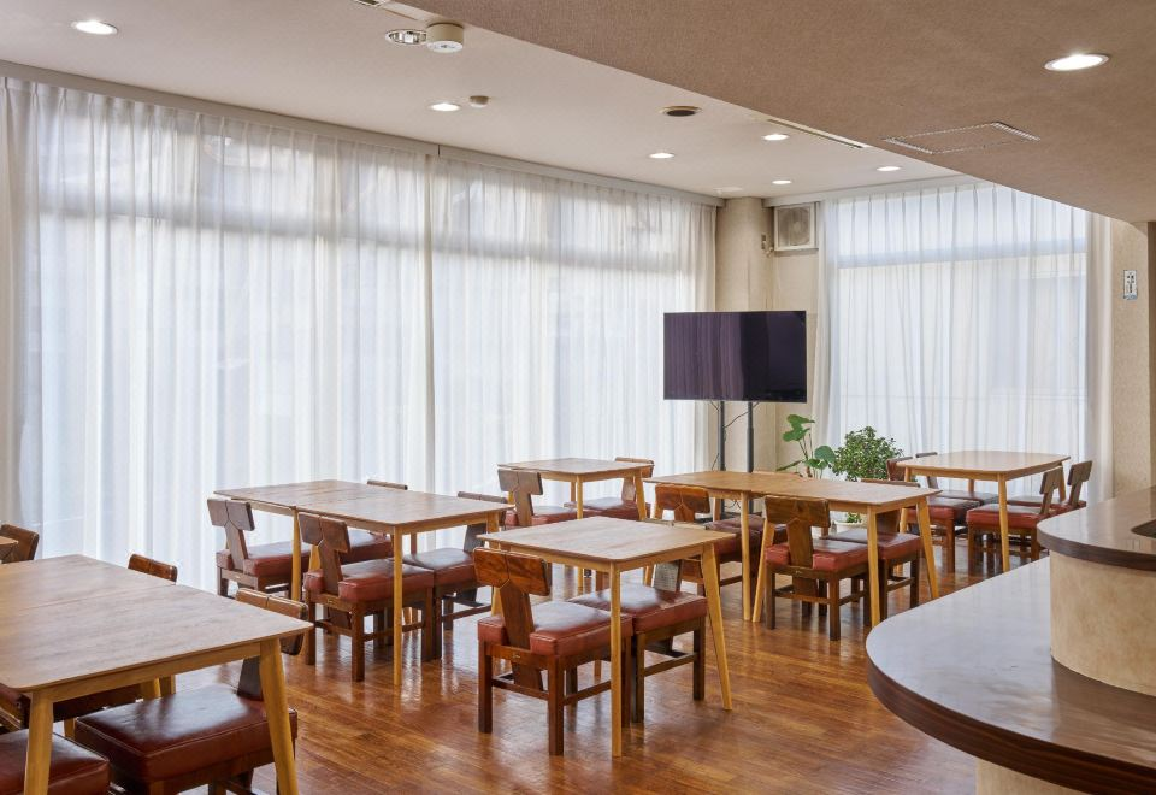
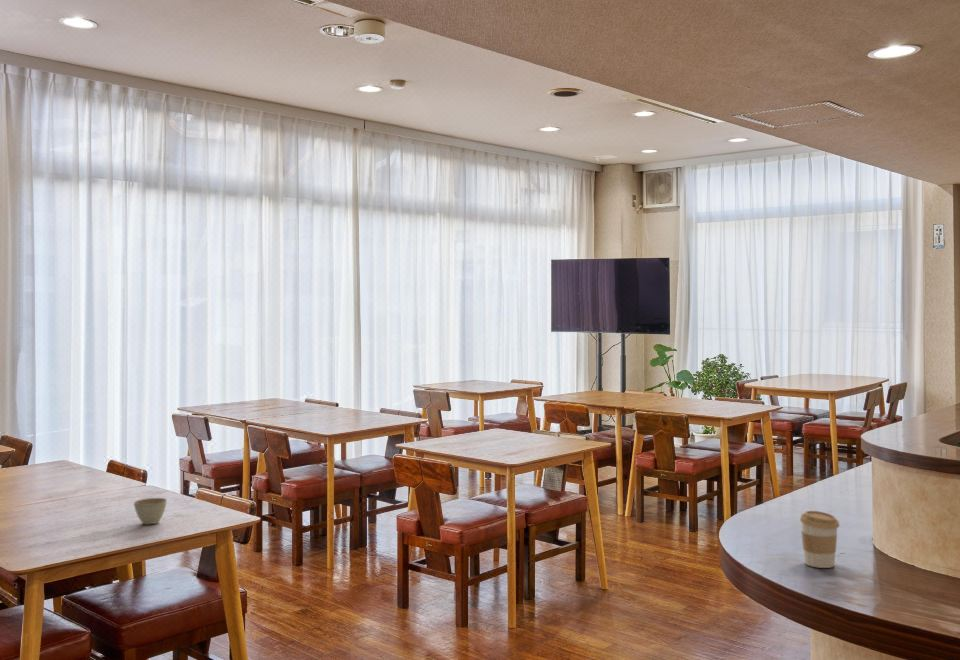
+ flower pot [133,497,168,525]
+ coffee cup [799,510,840,569]
